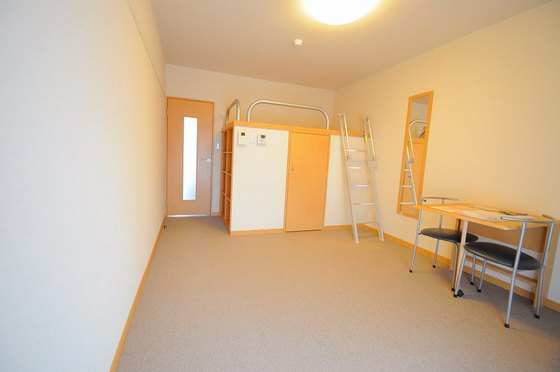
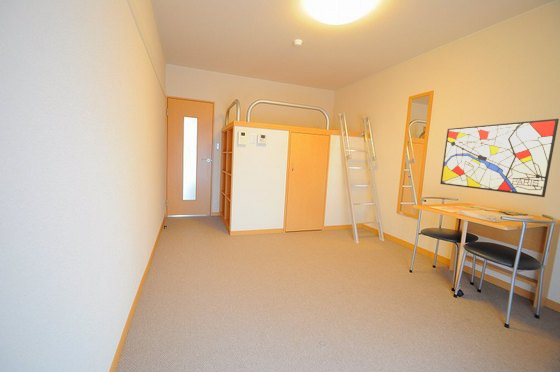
+ wall art [439,118,560,198]
